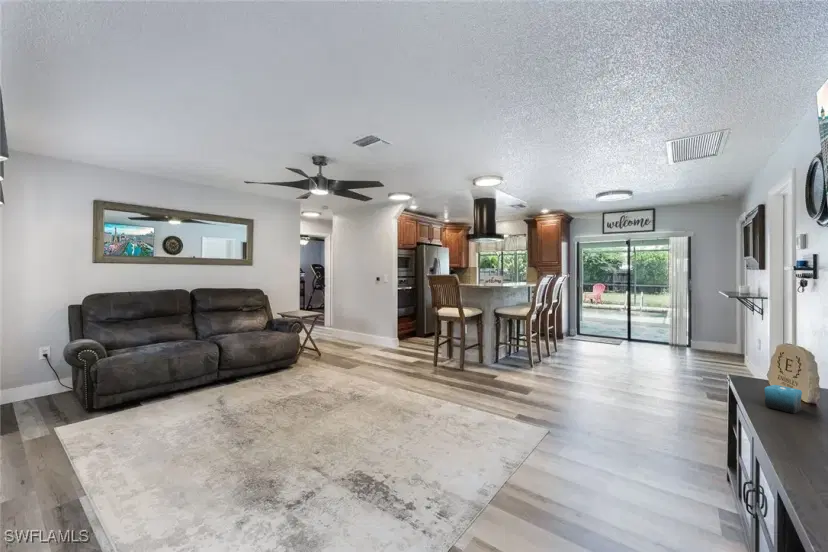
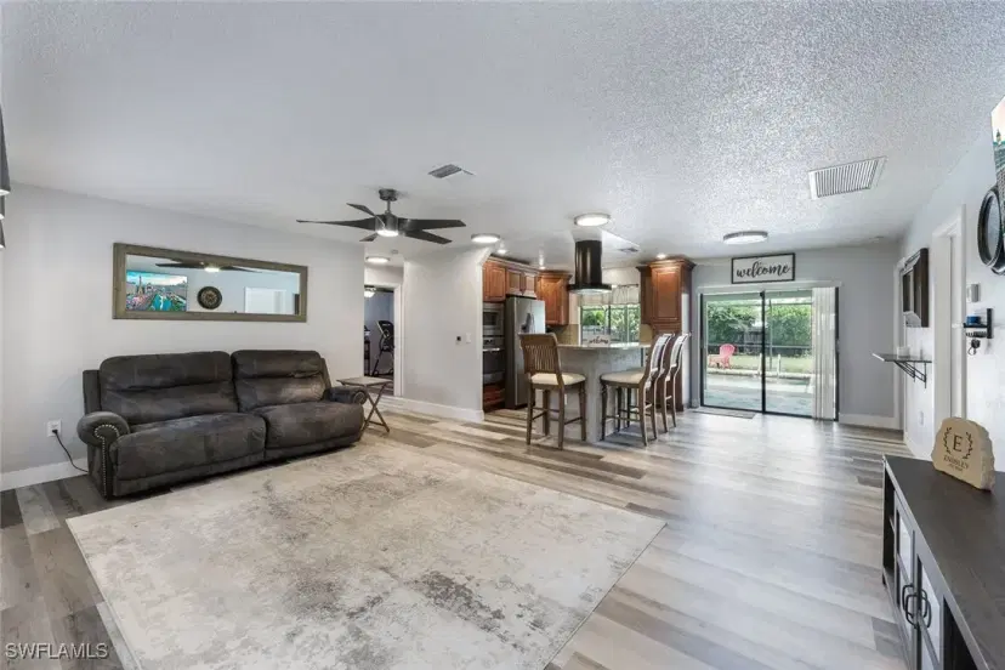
- candle [764,383,803,414]
